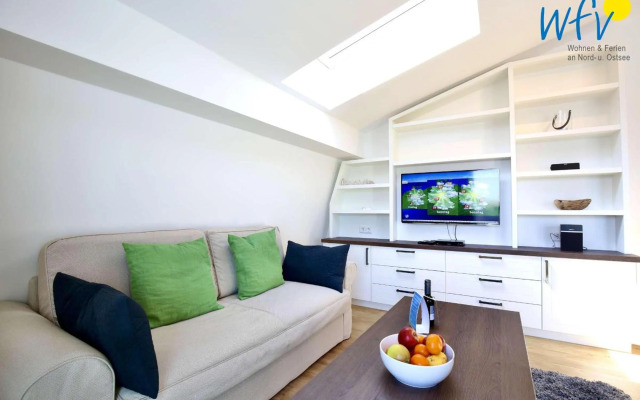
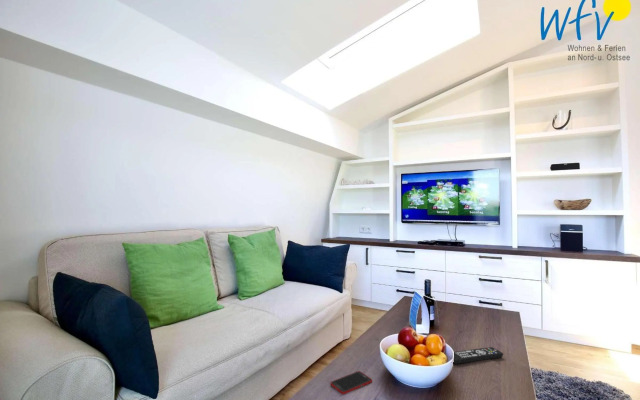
+ remote control [452,346,504,365]
+ cell phone [330,370,373,395]
